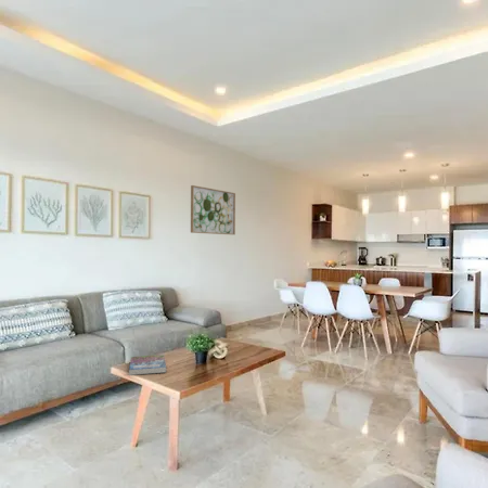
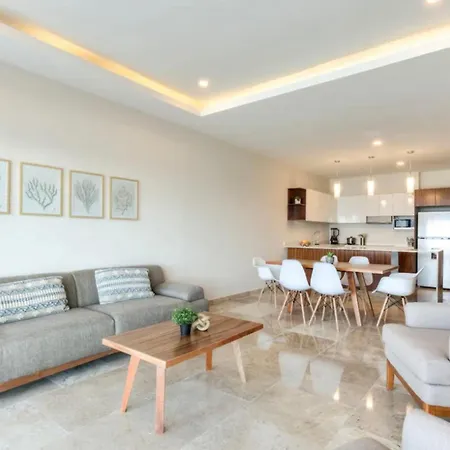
- book [128,354,167,376]
- wall art [190,184,236,235]
